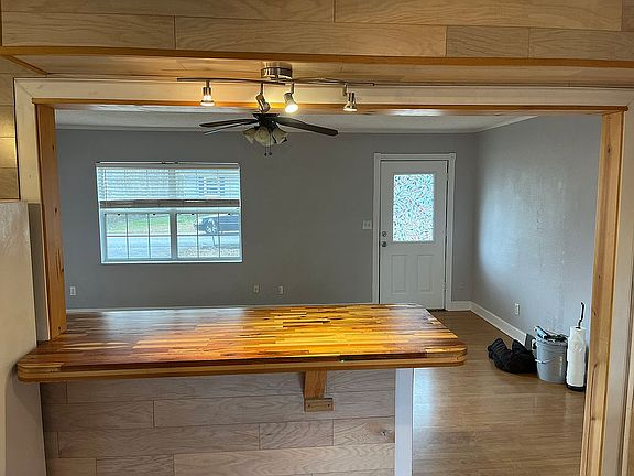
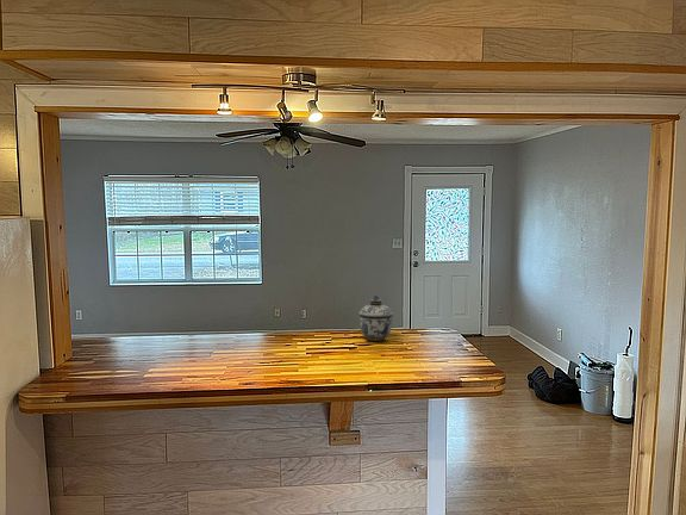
+ lidded jar [357,293,395,342]
